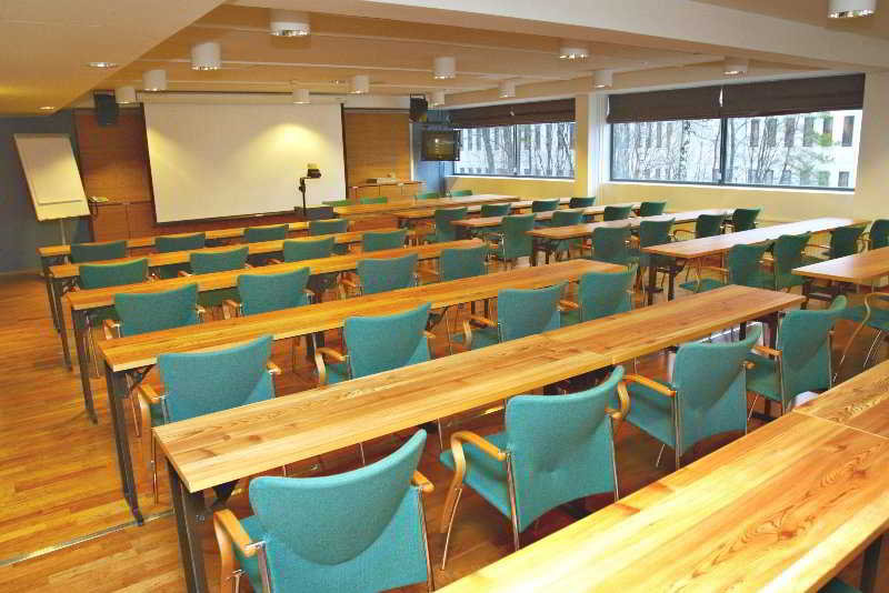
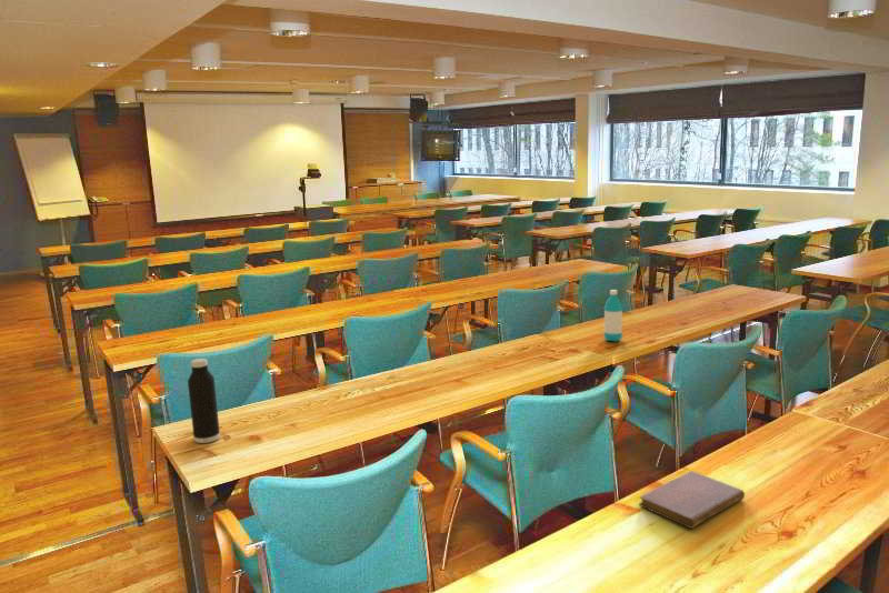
+ water bottle [187,358,221,444]
+ water bottle [602,289,623,342]
+ notebook [638,470,746,530]
